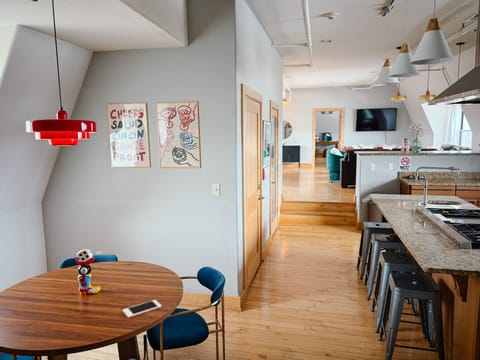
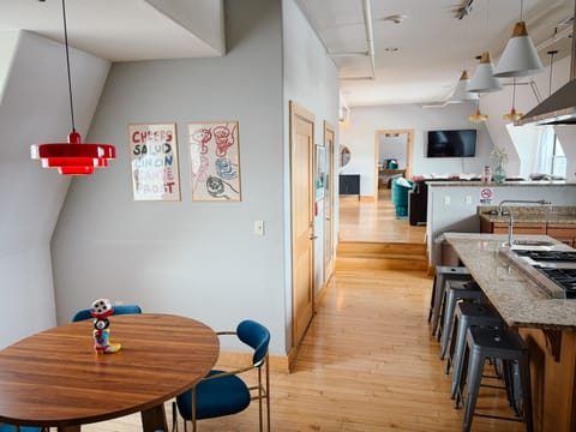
- cell phone [122,299,163,319]
